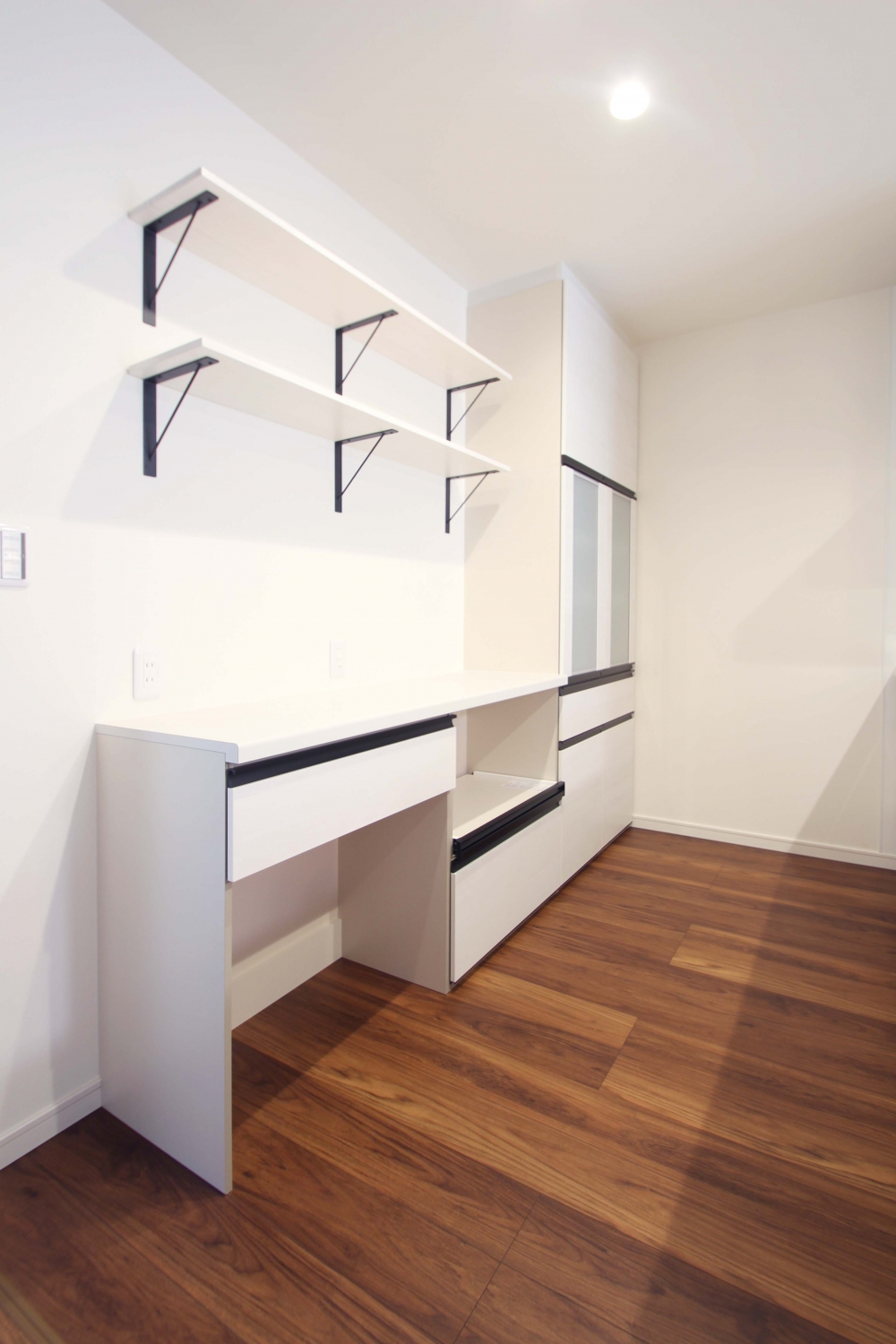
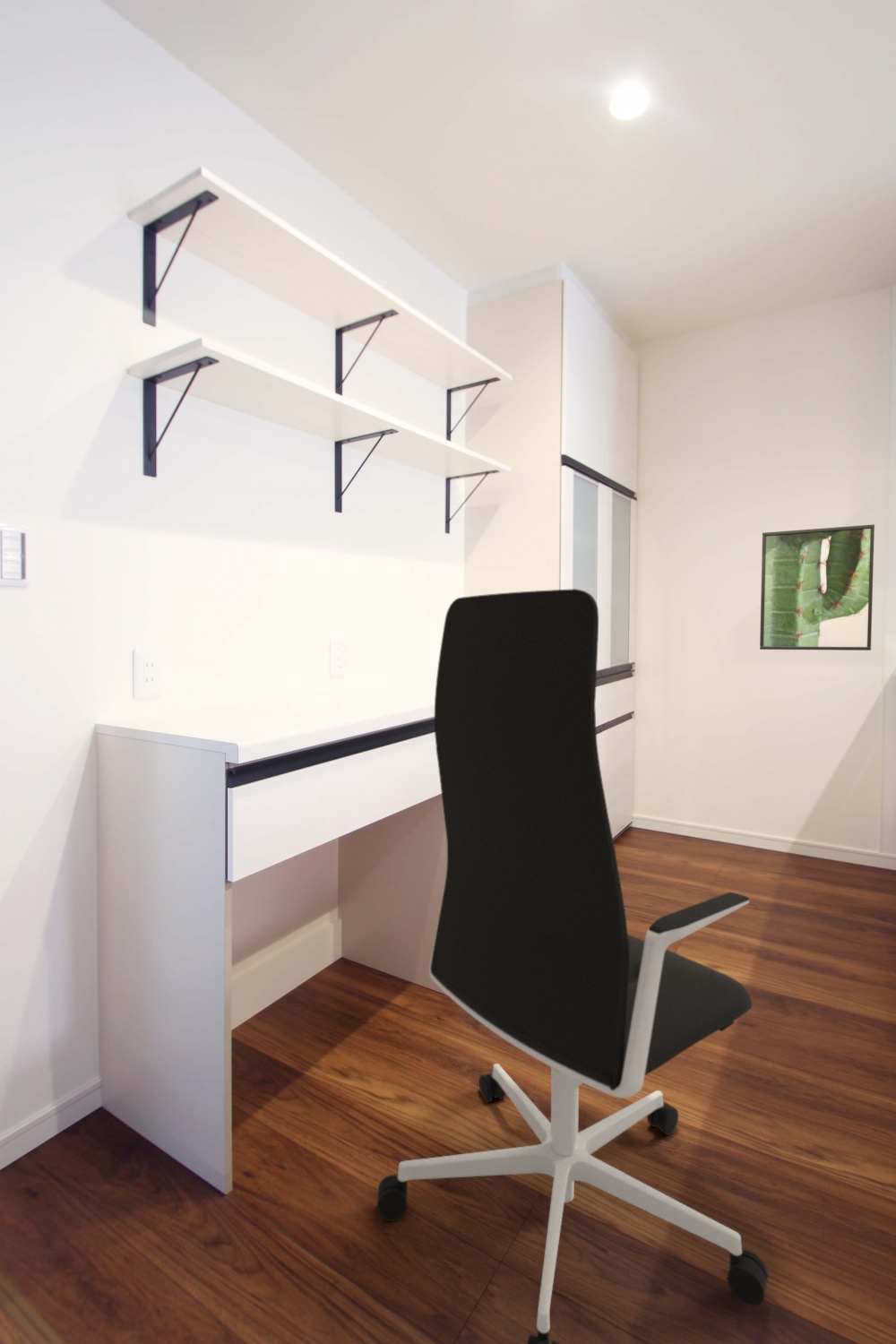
+ office chair [376,588,770,1344]
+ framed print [759,524,875,651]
